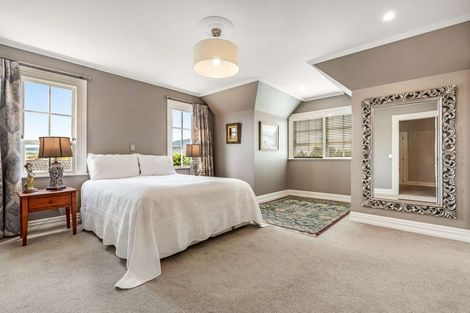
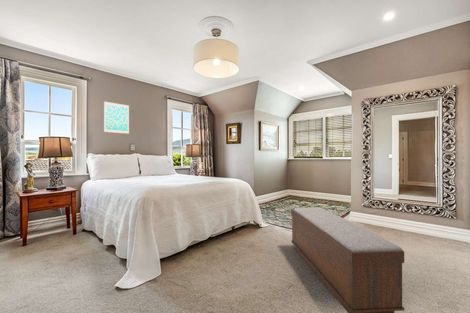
+ bench [290,206,405,313]
+ wall art [103,100,130,135]
